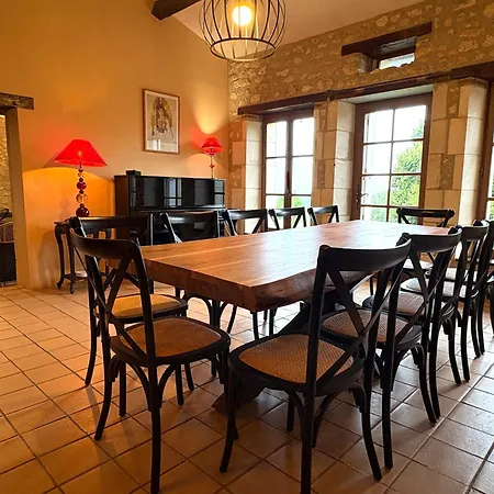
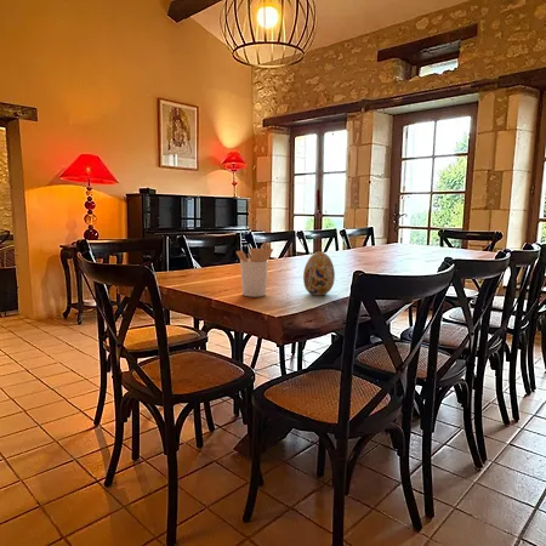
+ decorative egg [302,250,336,296]
+ utensil holder [235,243,274,297]
